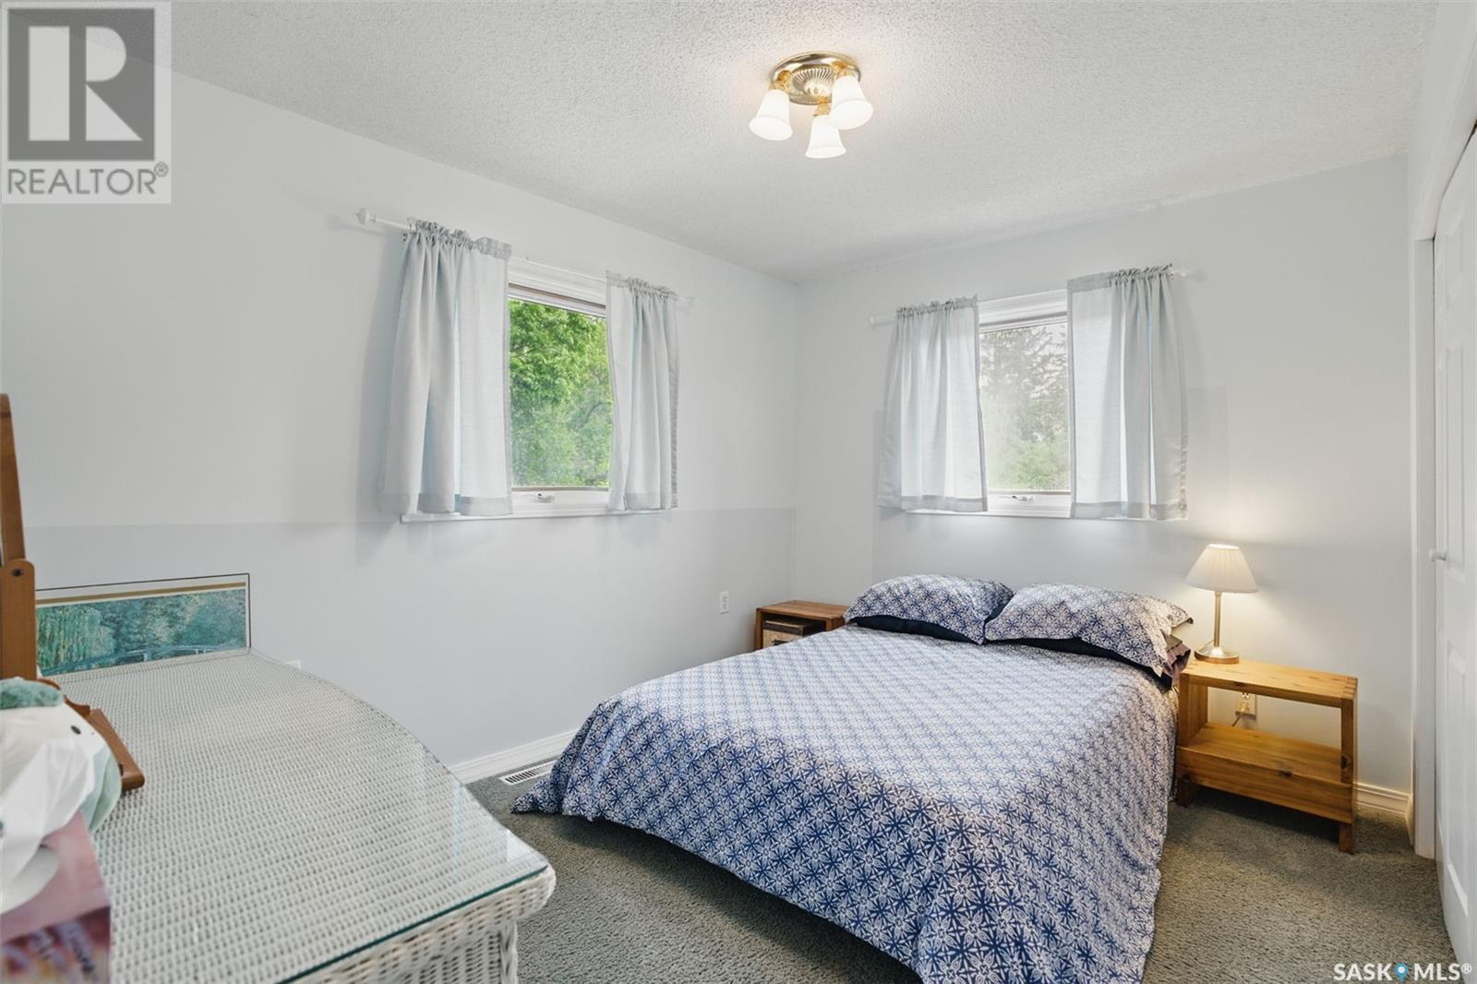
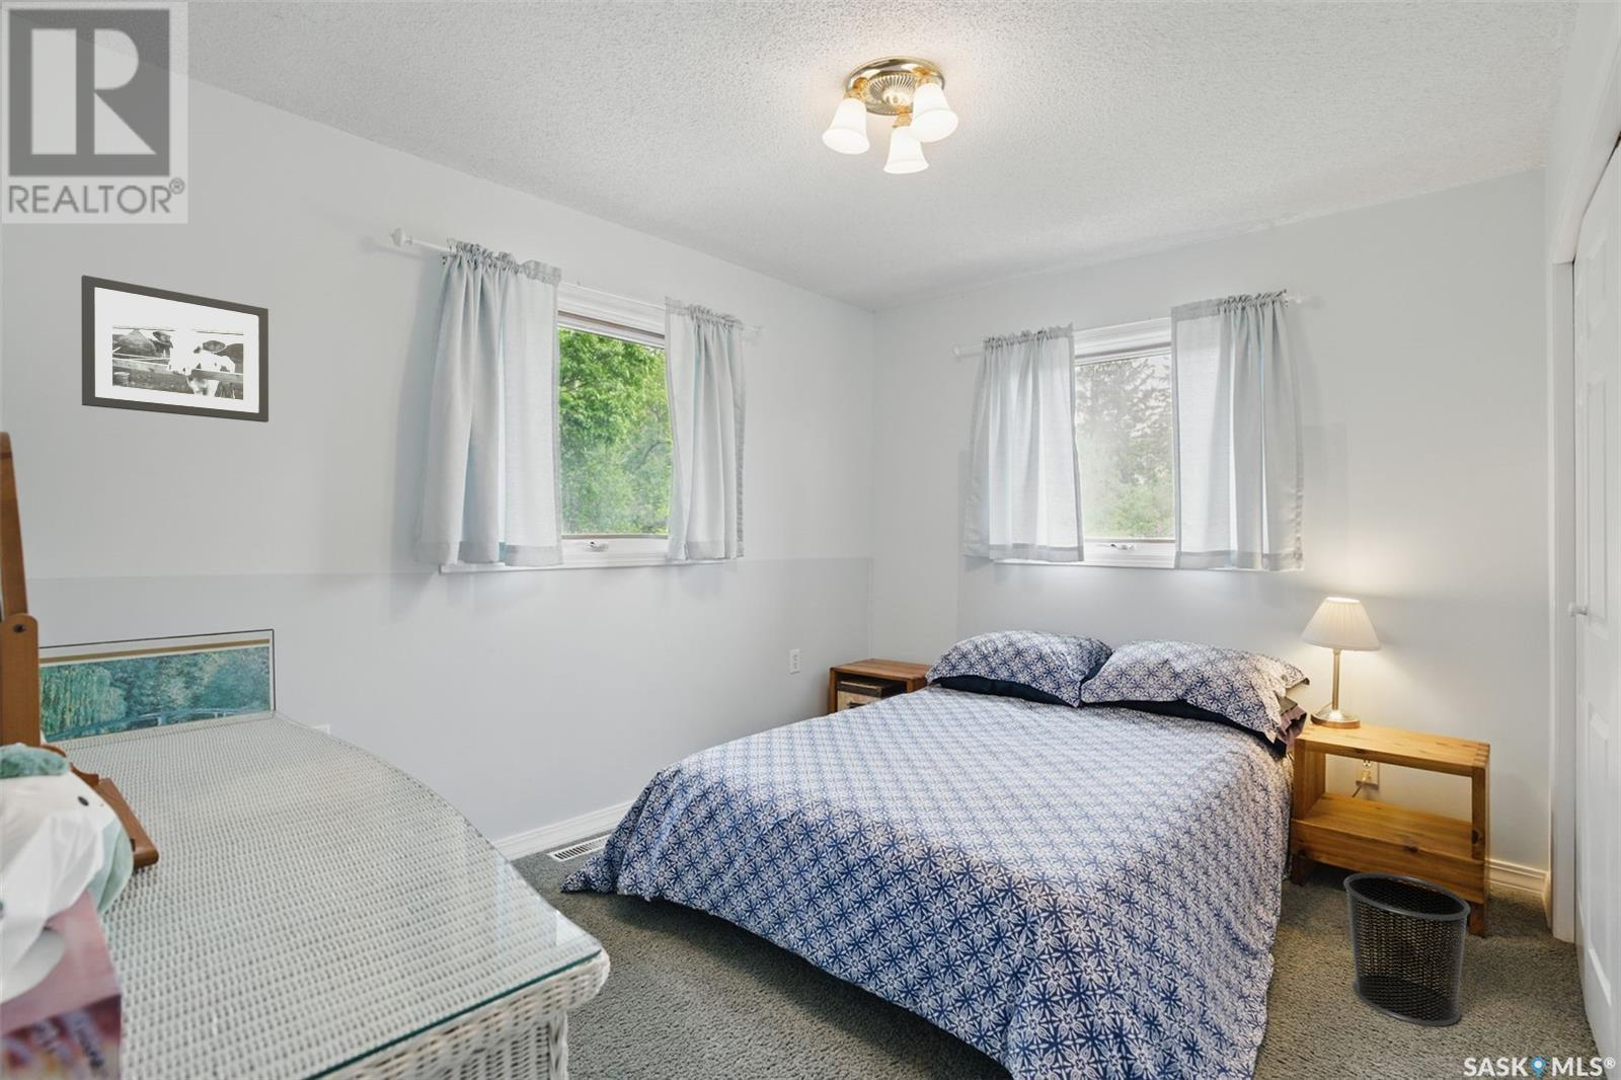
+ waste bin [1343,871,1472,1027]
+ picture frame [80,275,270,423]
